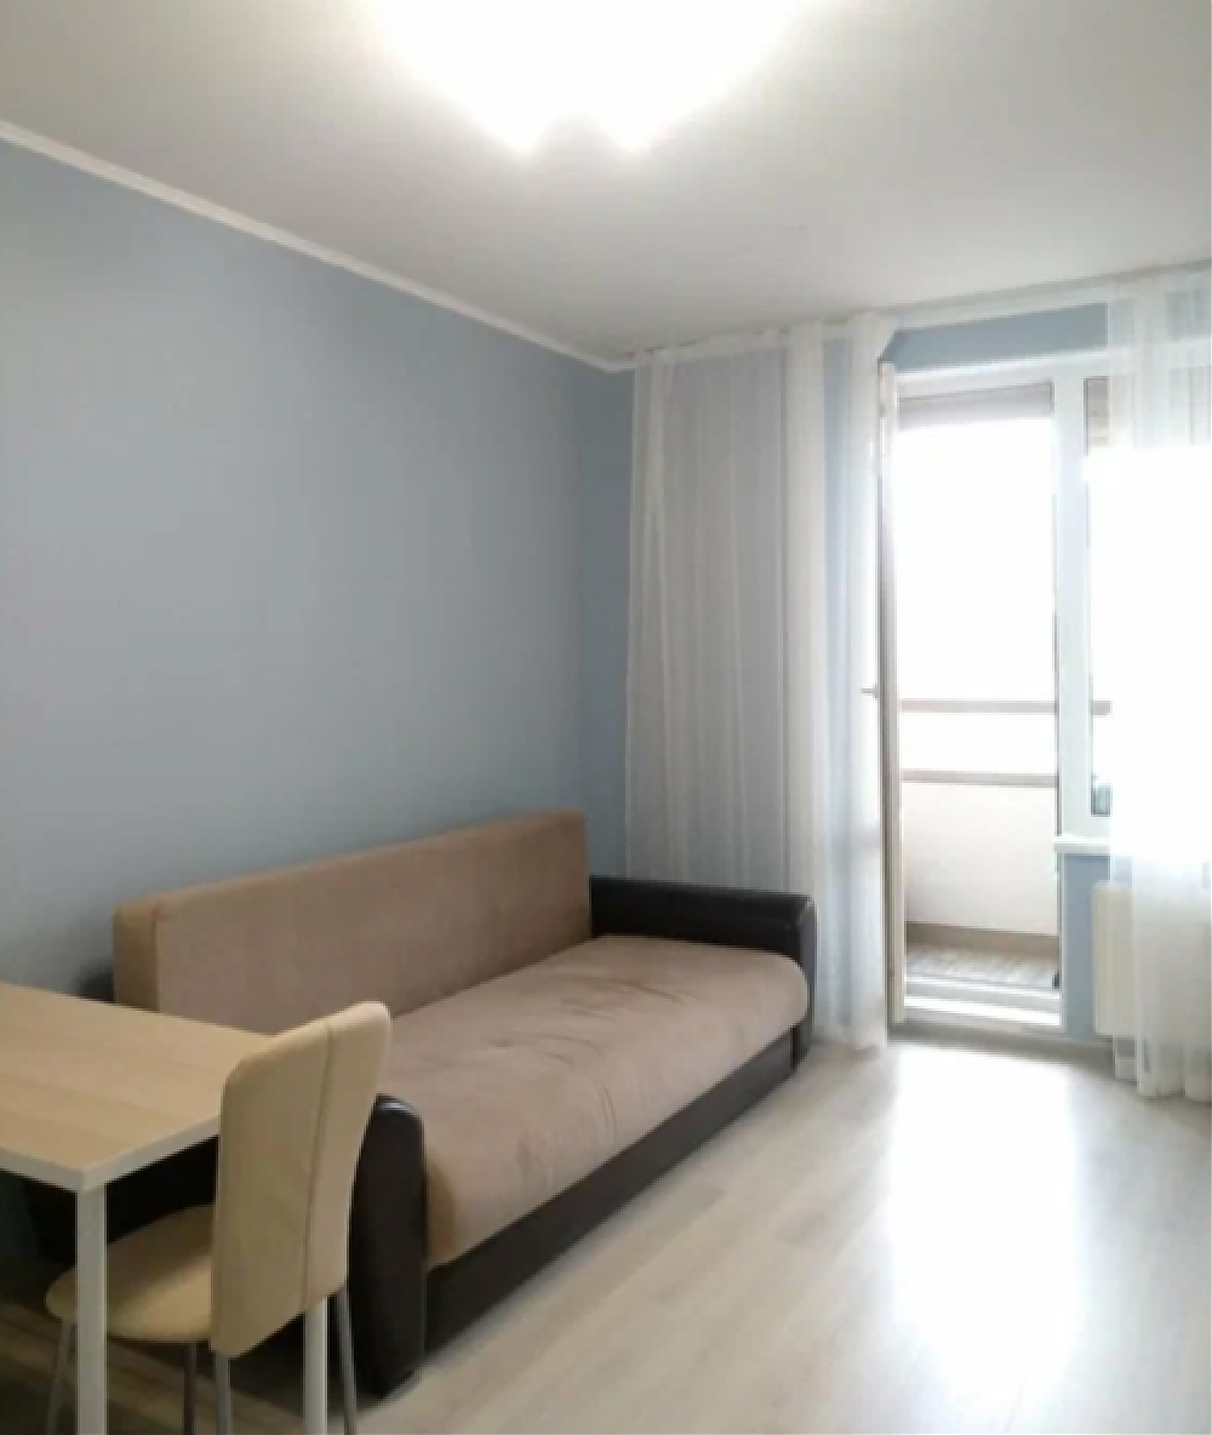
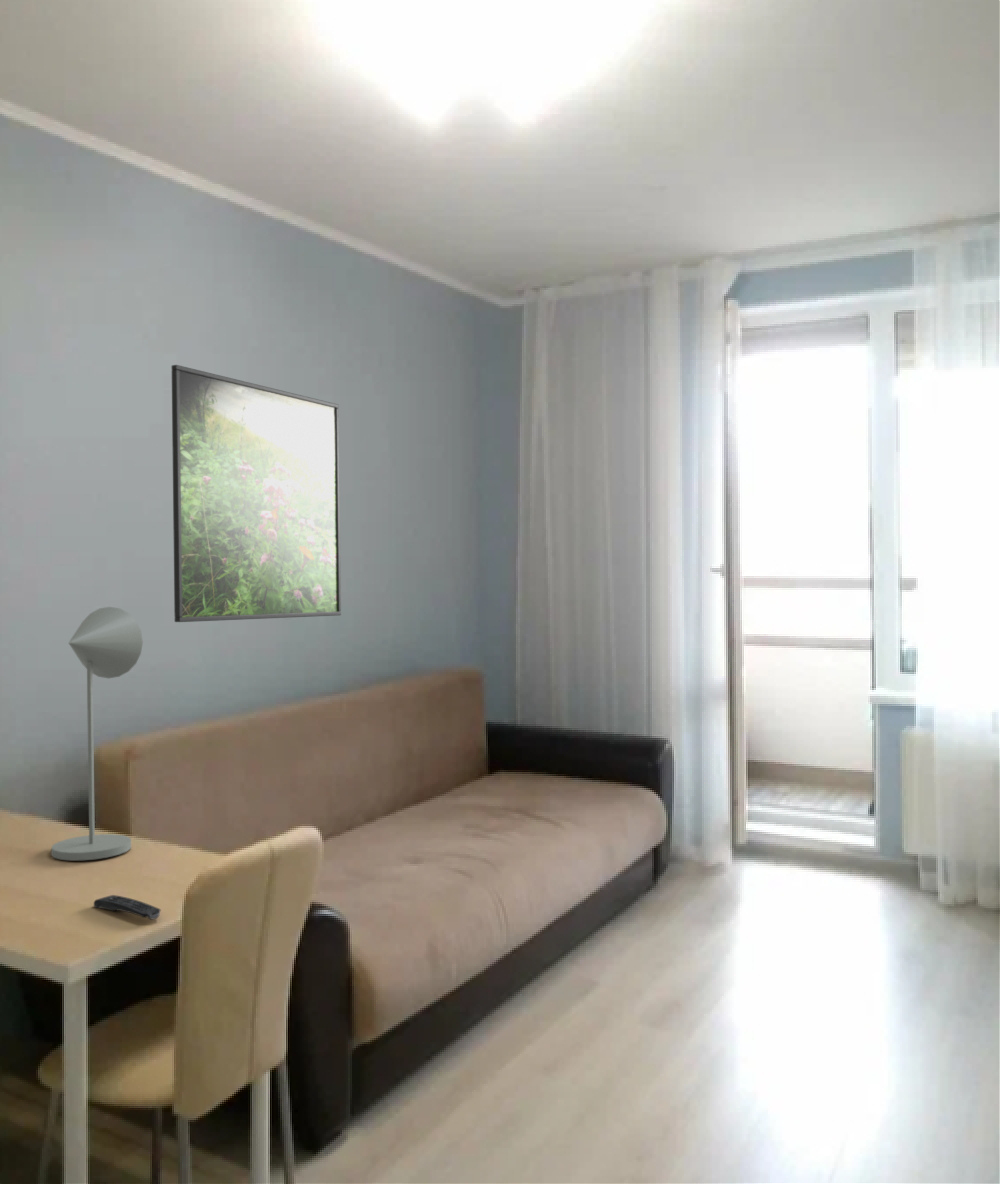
+ remote control [93,894,162,920]
+ desk lamp [50,606,144,861]
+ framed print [171,364,342,623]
